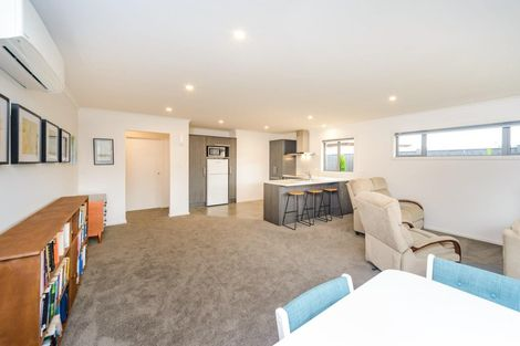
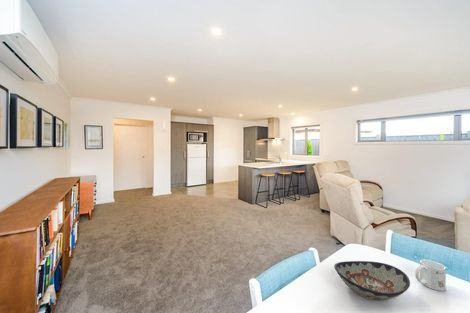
+ mug [414,259,447,292]
+ decorative bowl [333,260,411,301]
